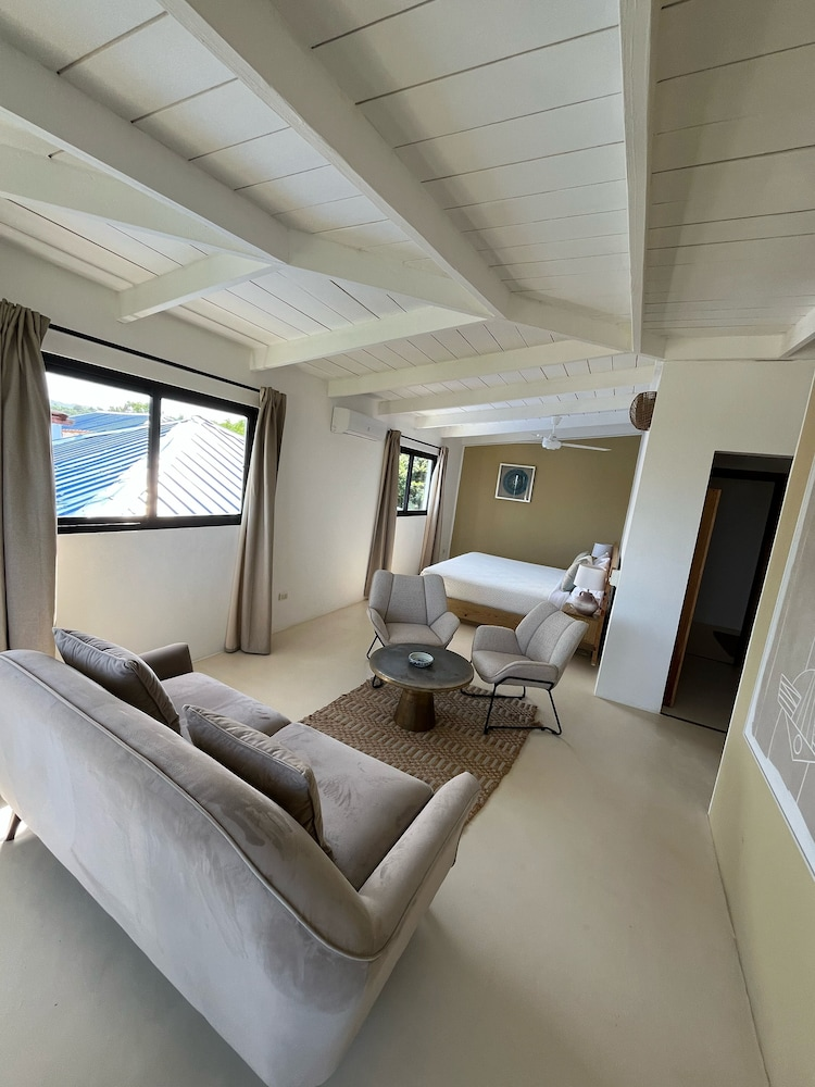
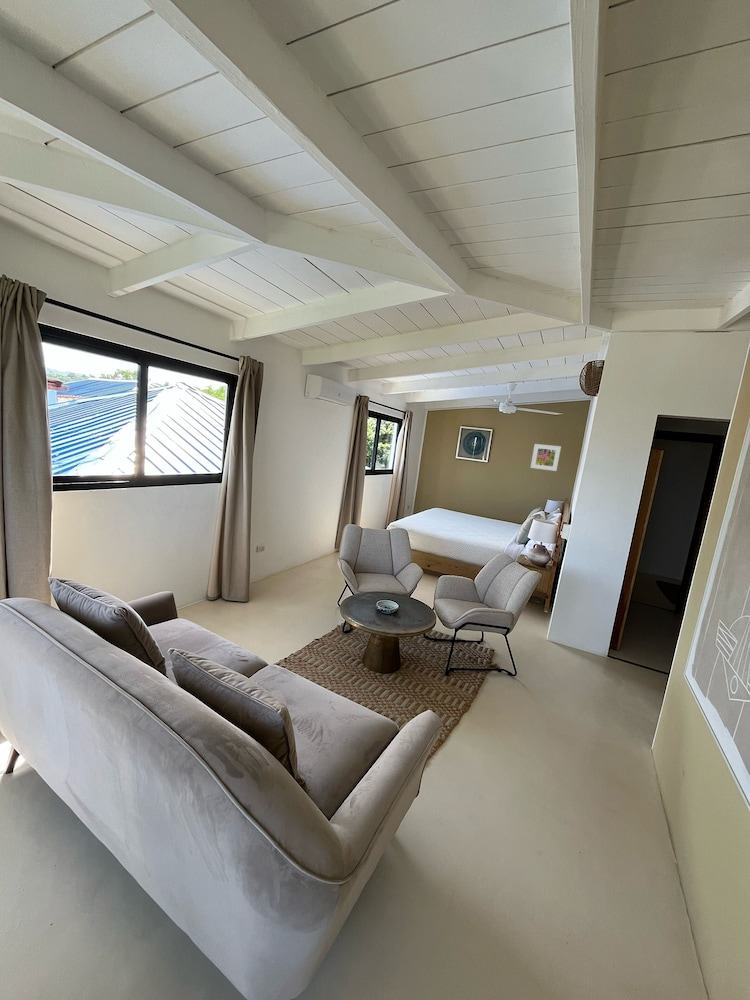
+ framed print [529,443,562,472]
